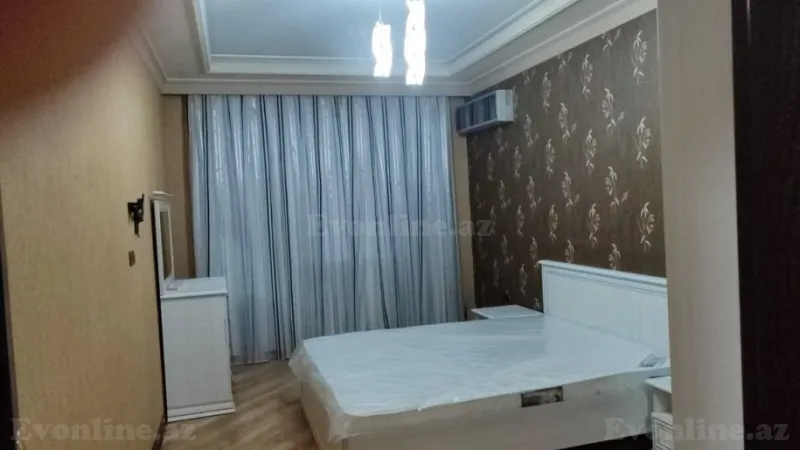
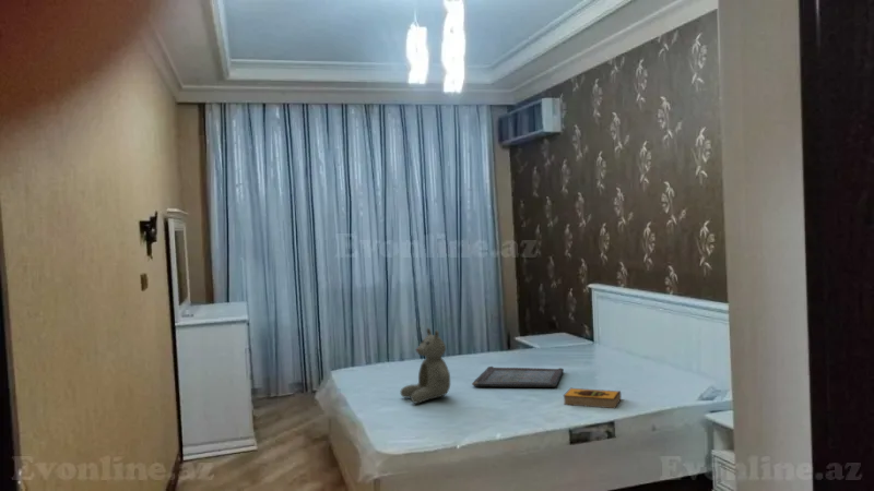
+ teddy bear [399,327,451,405]
+ serving tray [471,366,565,388]
+ hardback book [563,387,622,409]
